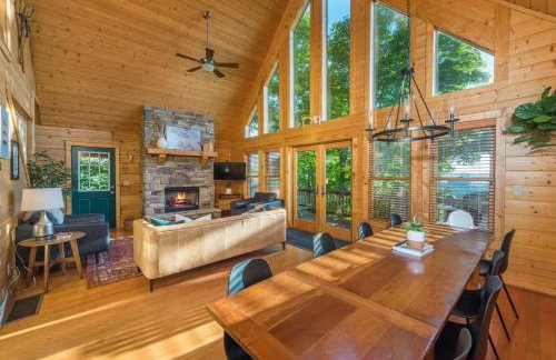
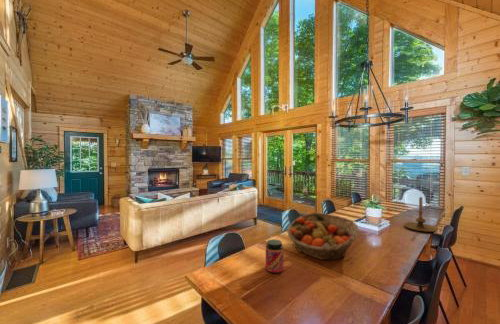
+ jar [265,238,284,274]
+ candle holder [403,196,440,233]
+ fruit basket [286,212,360,261]
